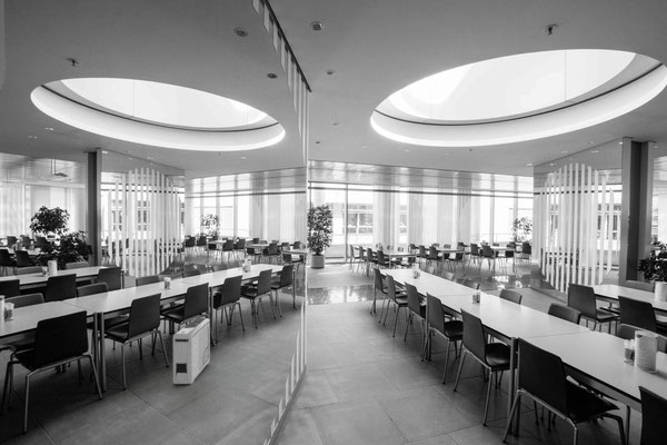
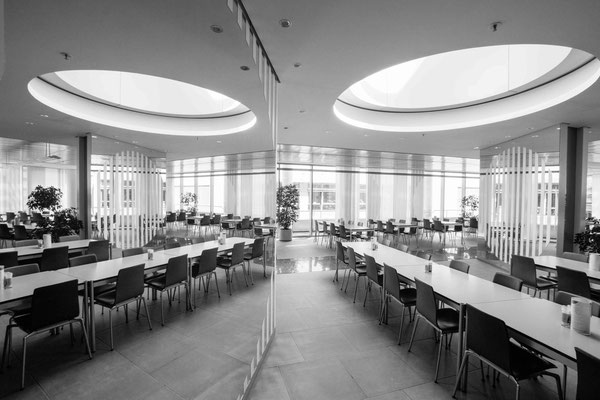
- air purifier [172,317,211,385]
